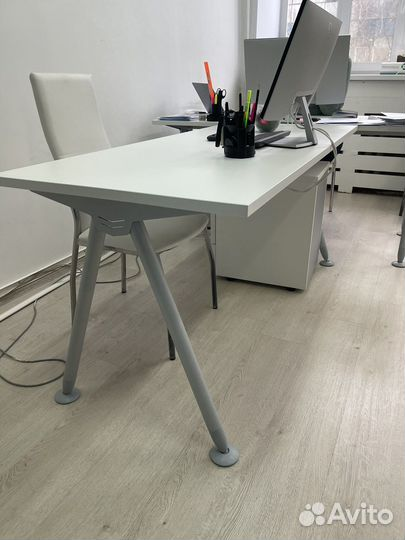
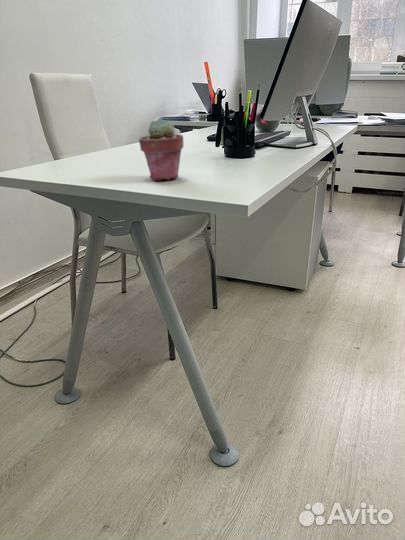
+ potted succulent [138,118,185,181]
